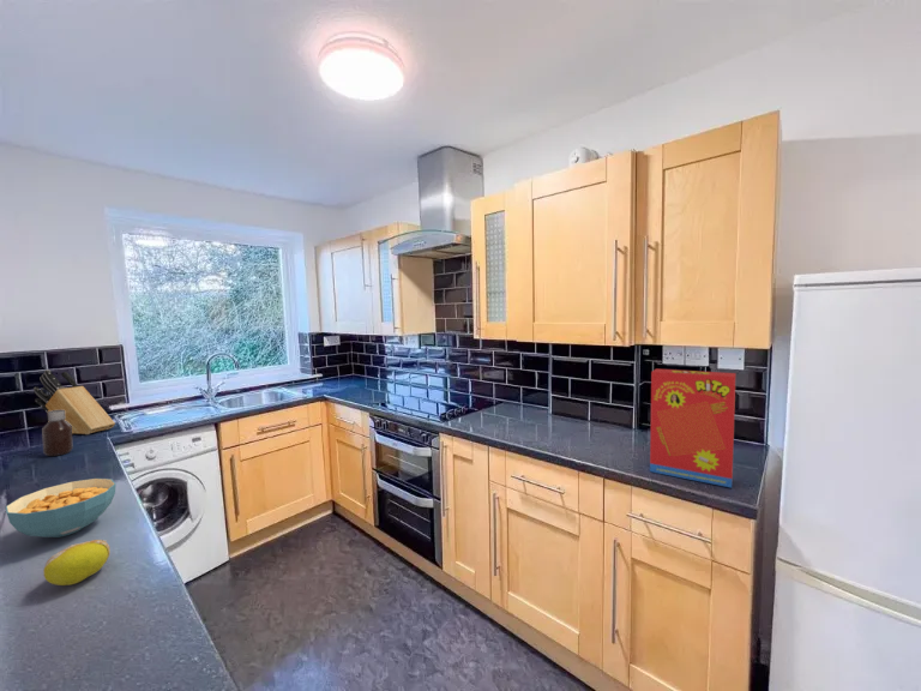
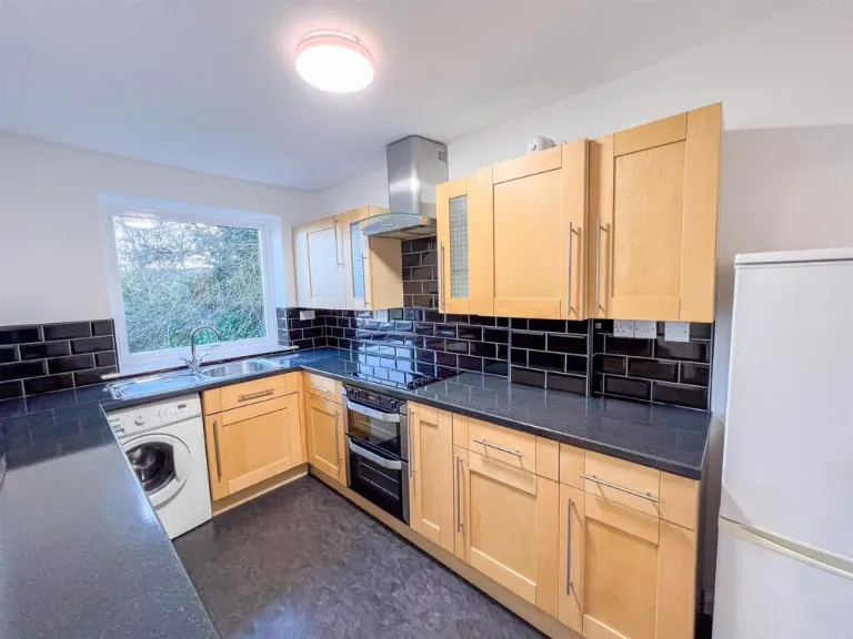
- bottle [41,410,74,457]
- knife block [32,369,116,435]
- cereal bowl [5,477,118,539]
- fruit [42,539,112,587]
- cereal box [649,367,736,488]
